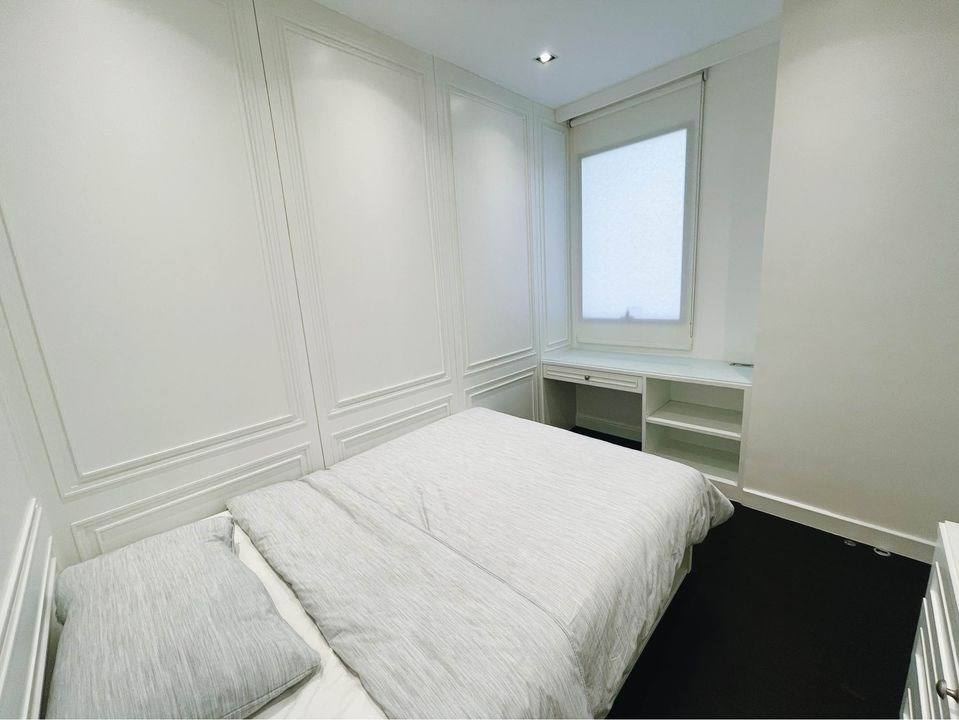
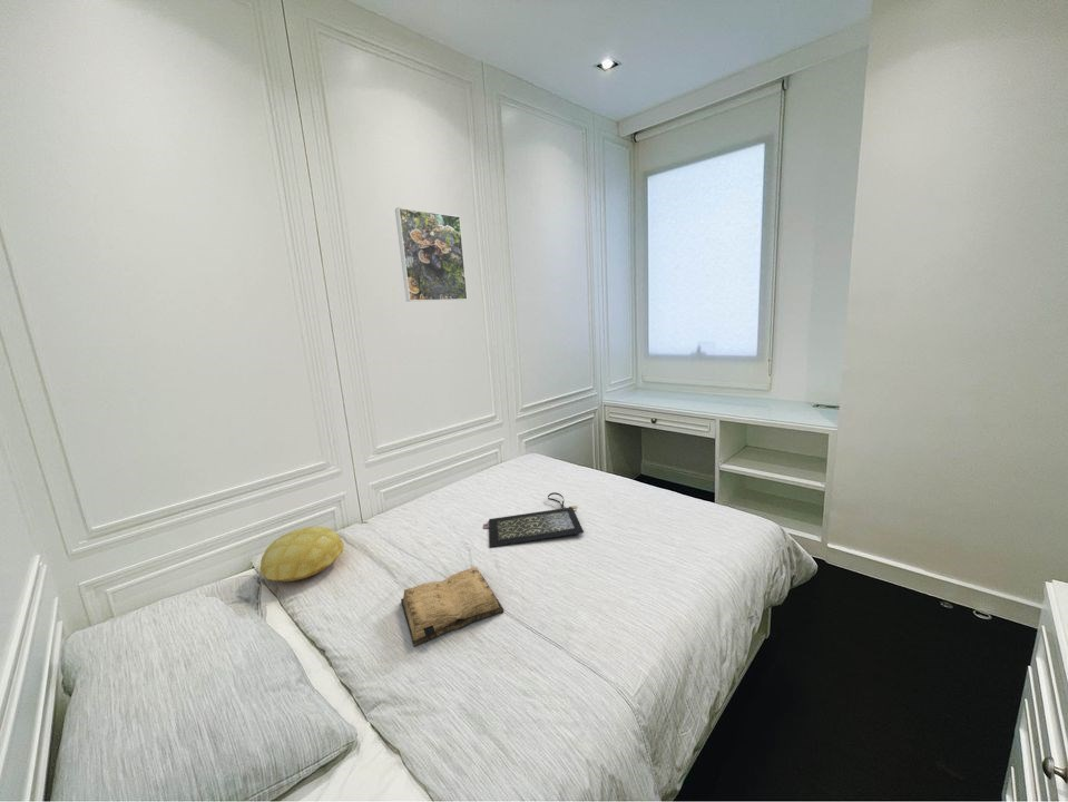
+ cushion [258,526,345,583]
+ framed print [394,207,469,303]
+ clutch bag [482,491,585,548]
+ diary [400,566,504,648]
